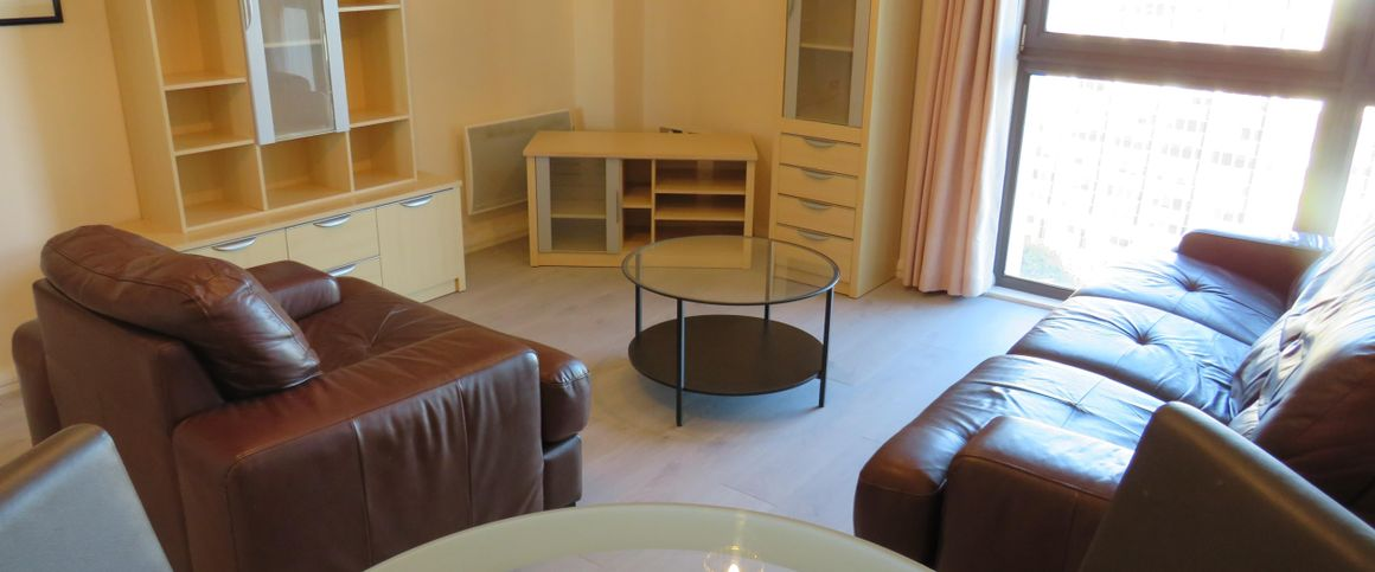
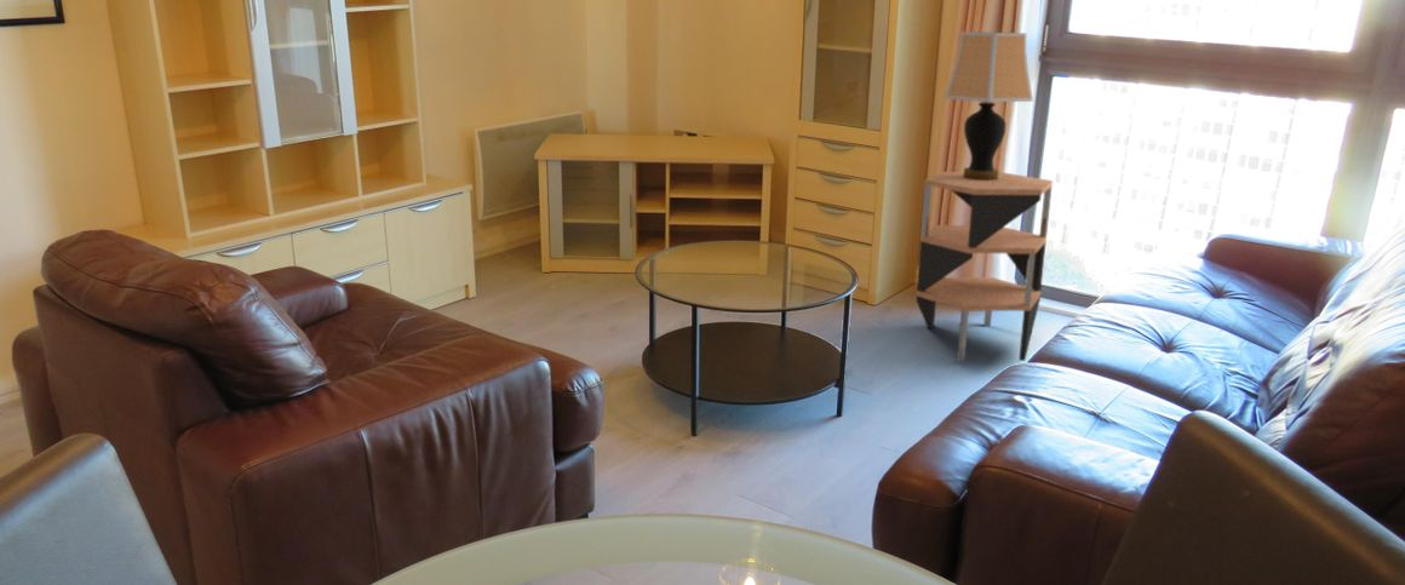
+ side table [914,171,1054,362]
+ table lamp [944,30,1034,180]
